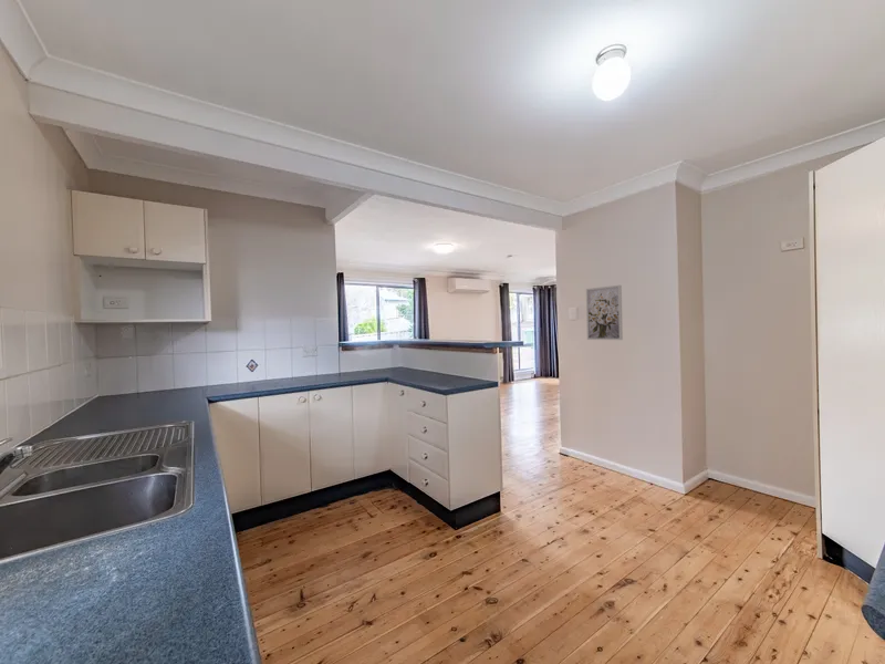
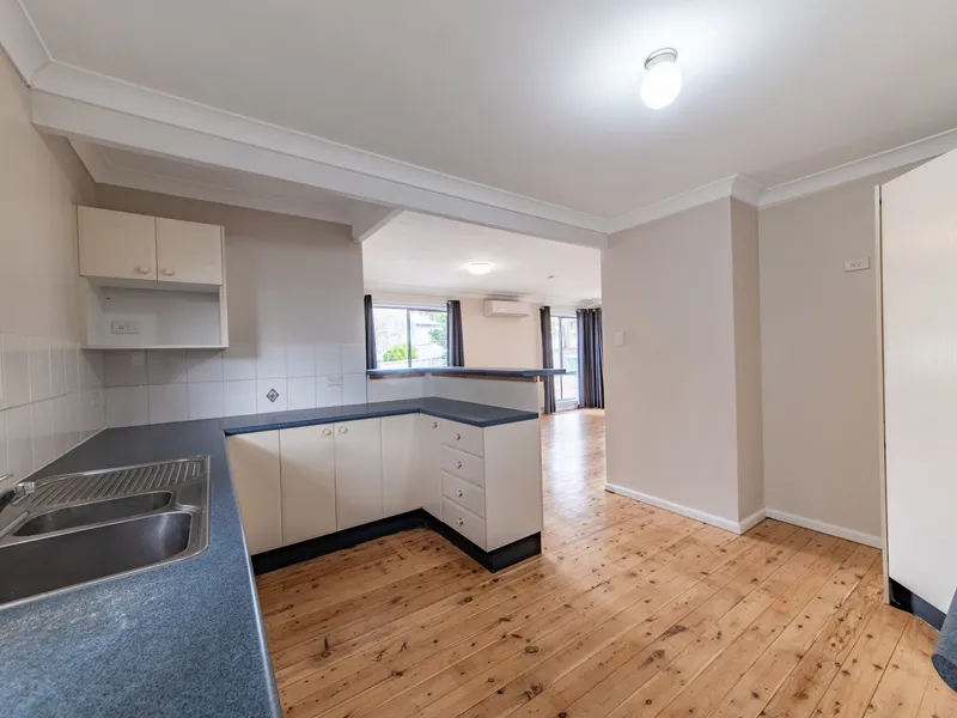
- wall art [585,284,624,341]
